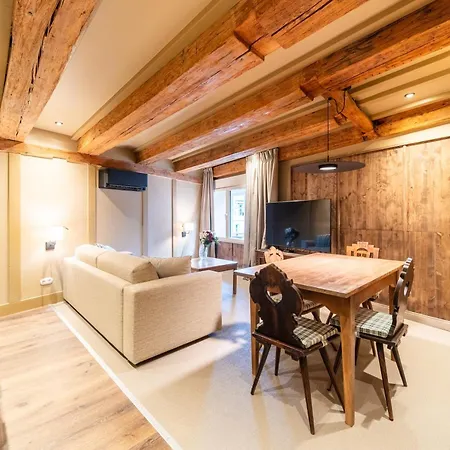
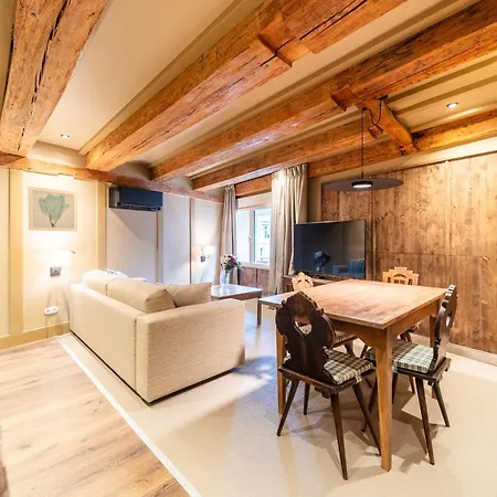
+ wall art [27,186,78,232]
